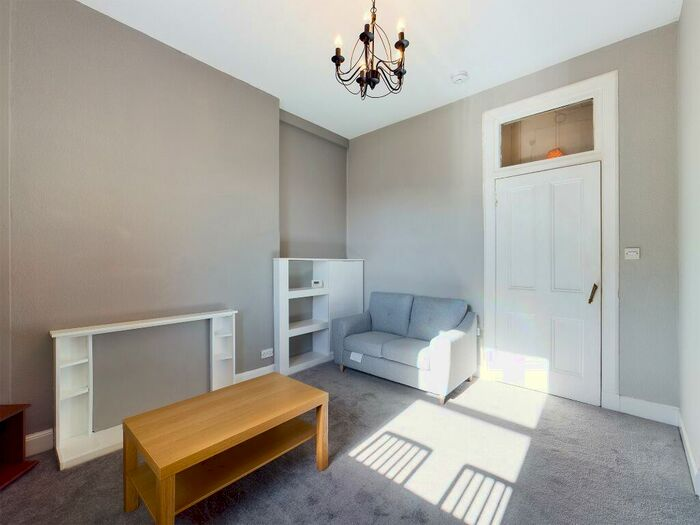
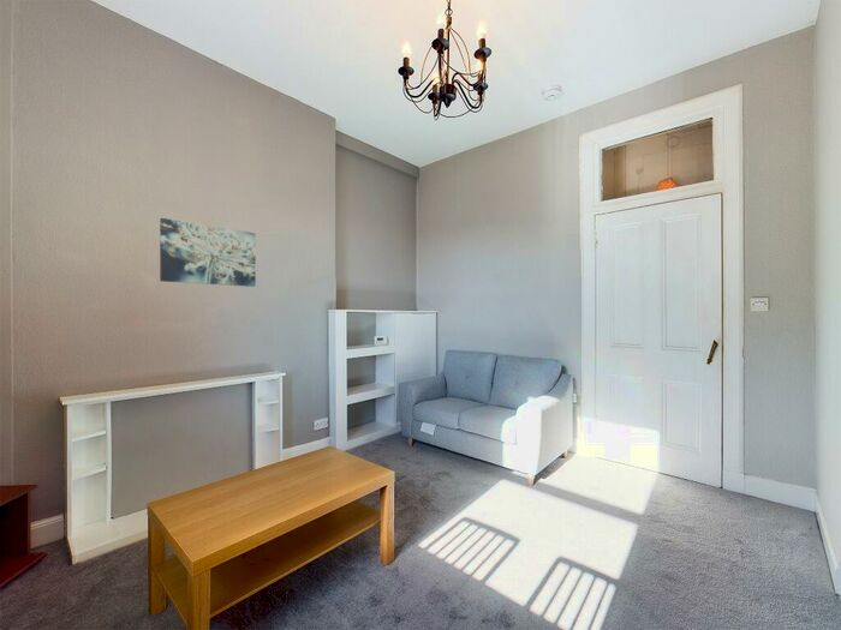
+ wall art [159,217,257,288]
